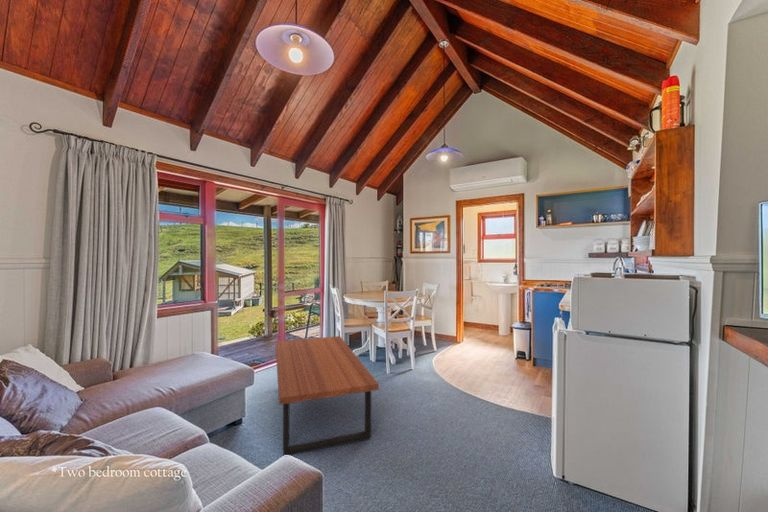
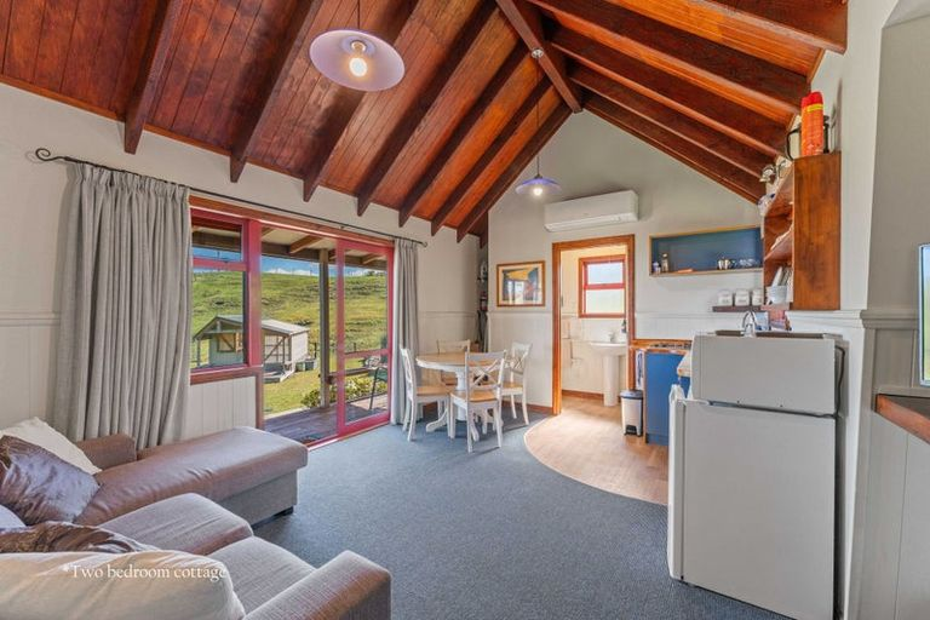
- coffee table [274,335,380,456]
